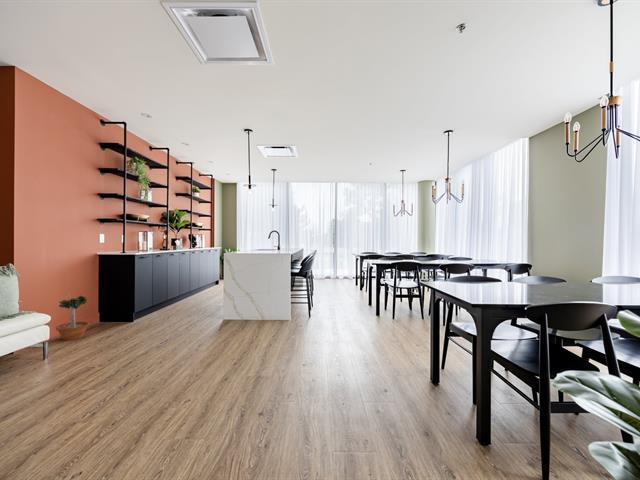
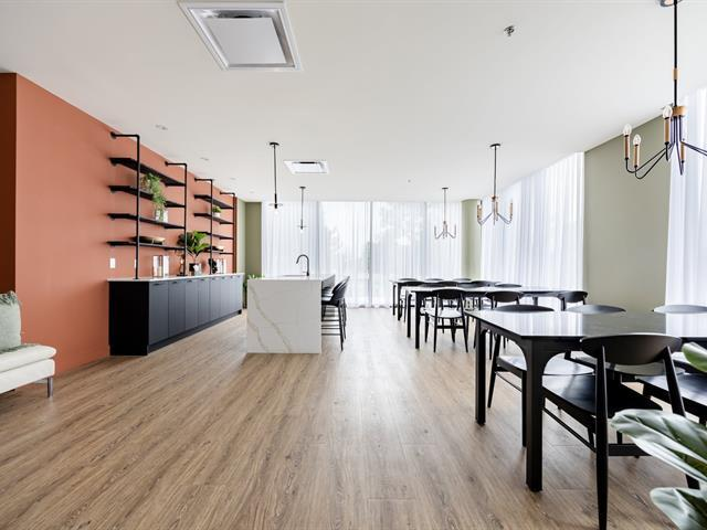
- potted tree [54,292,90,341]
